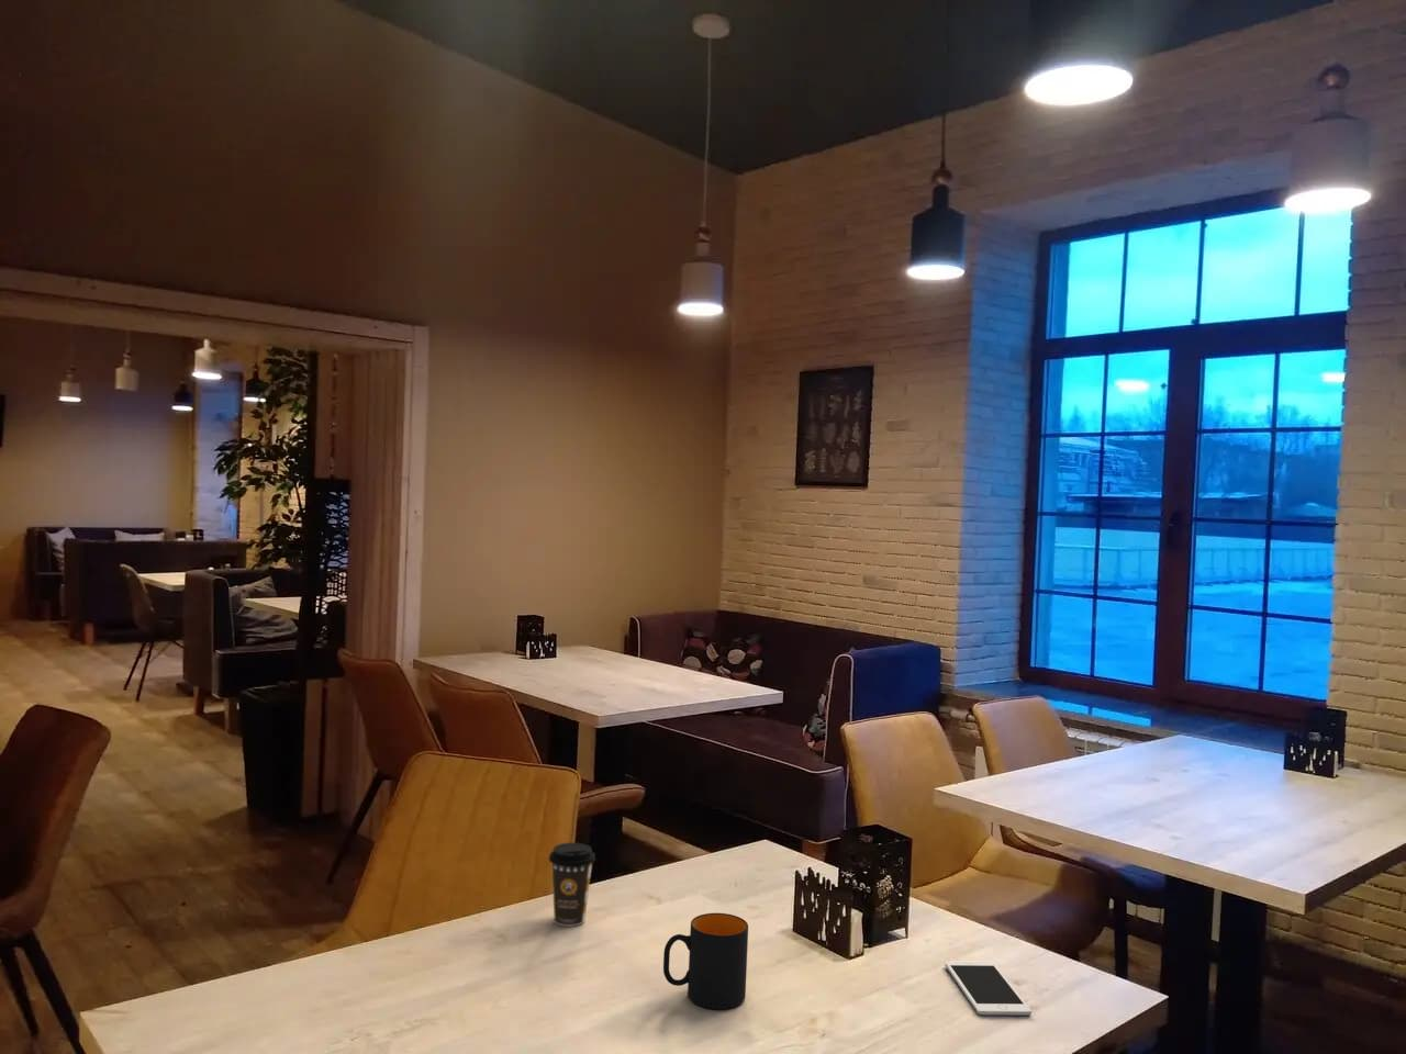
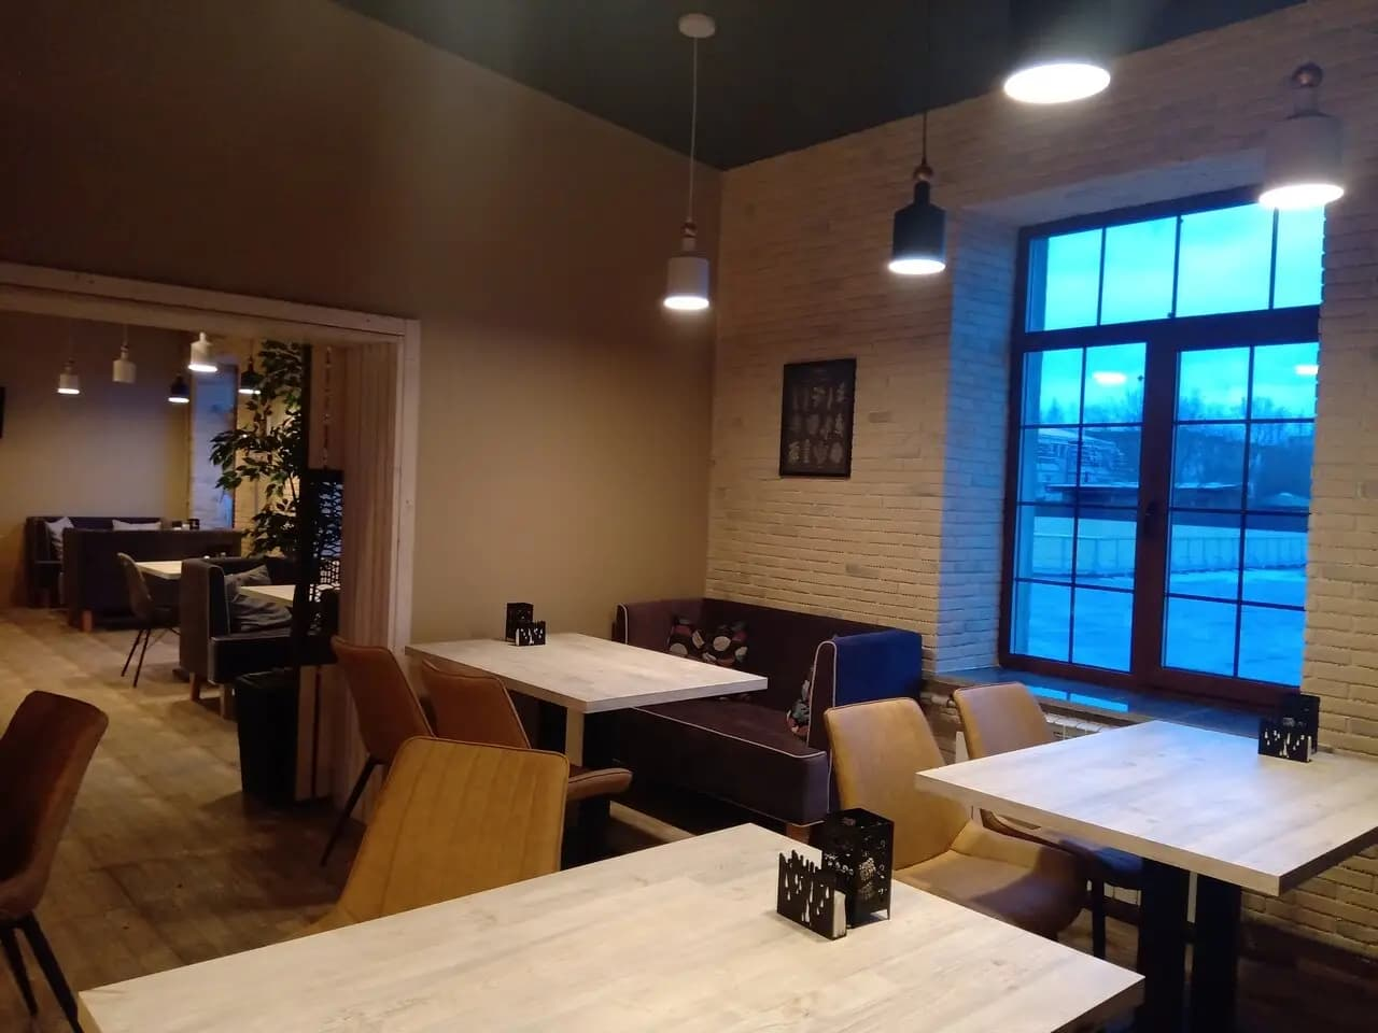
- mug [662,912,749,1010]
- cell phone [943,961,1033,1016]
- coffee cup [548,843,597,928]
